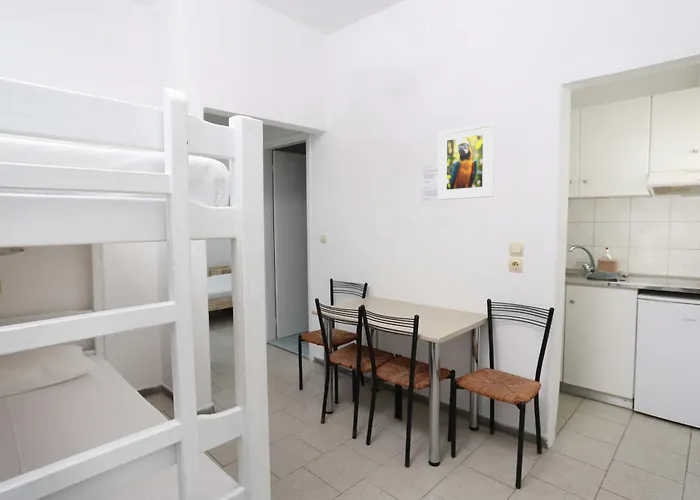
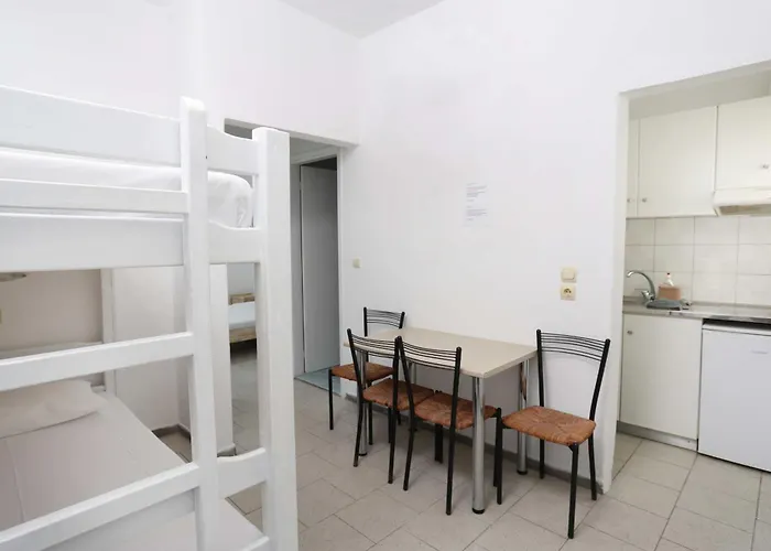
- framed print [437,120,495,201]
